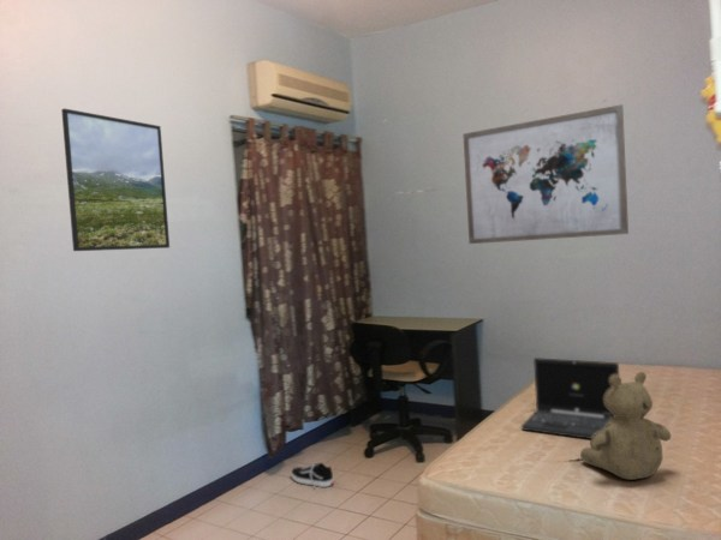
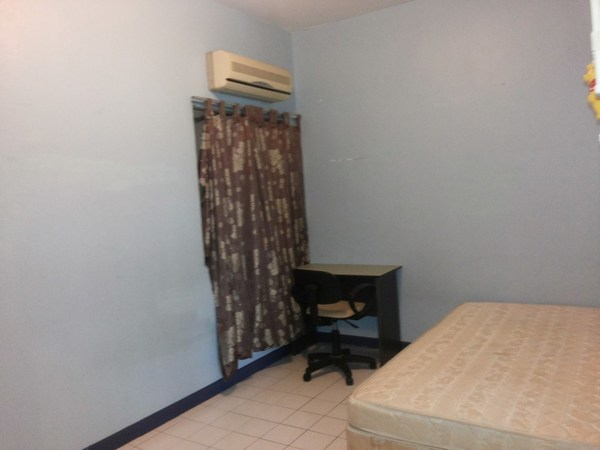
- laptop [520,356,620,440]
- teddy bear [579,371,672,481]
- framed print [60,107,171,252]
- shoe [290,461,335,490]
- wall art [461,103,630,245]
